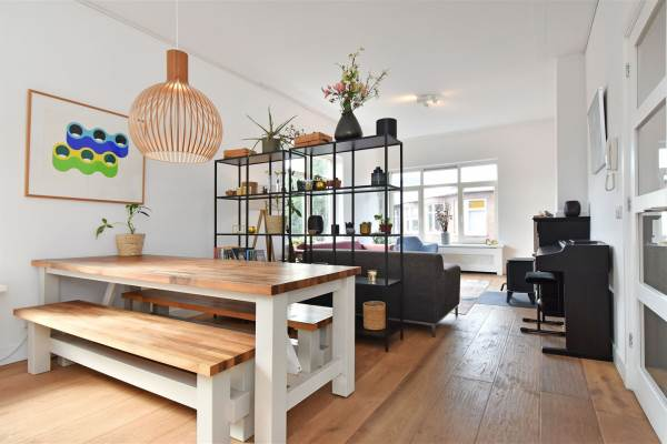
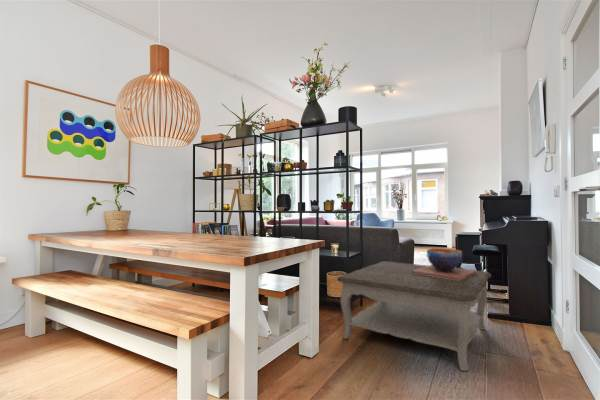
+ decorative bowl [412,247,477,281]
+ coffee table [336,260,492,372]
